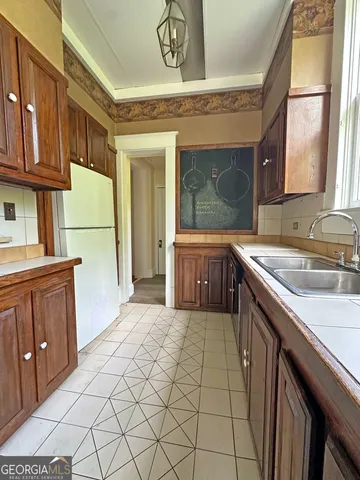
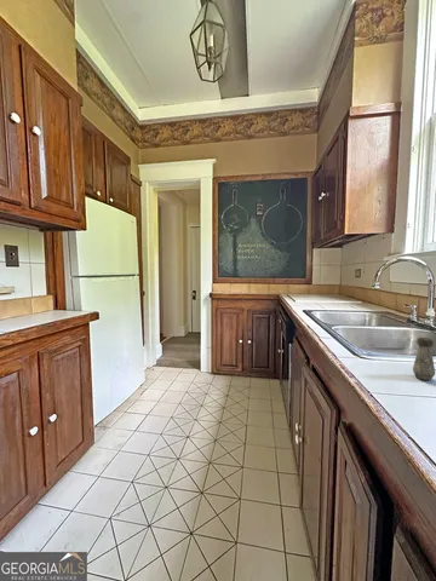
+ salt shaker [412,336,436,381]
